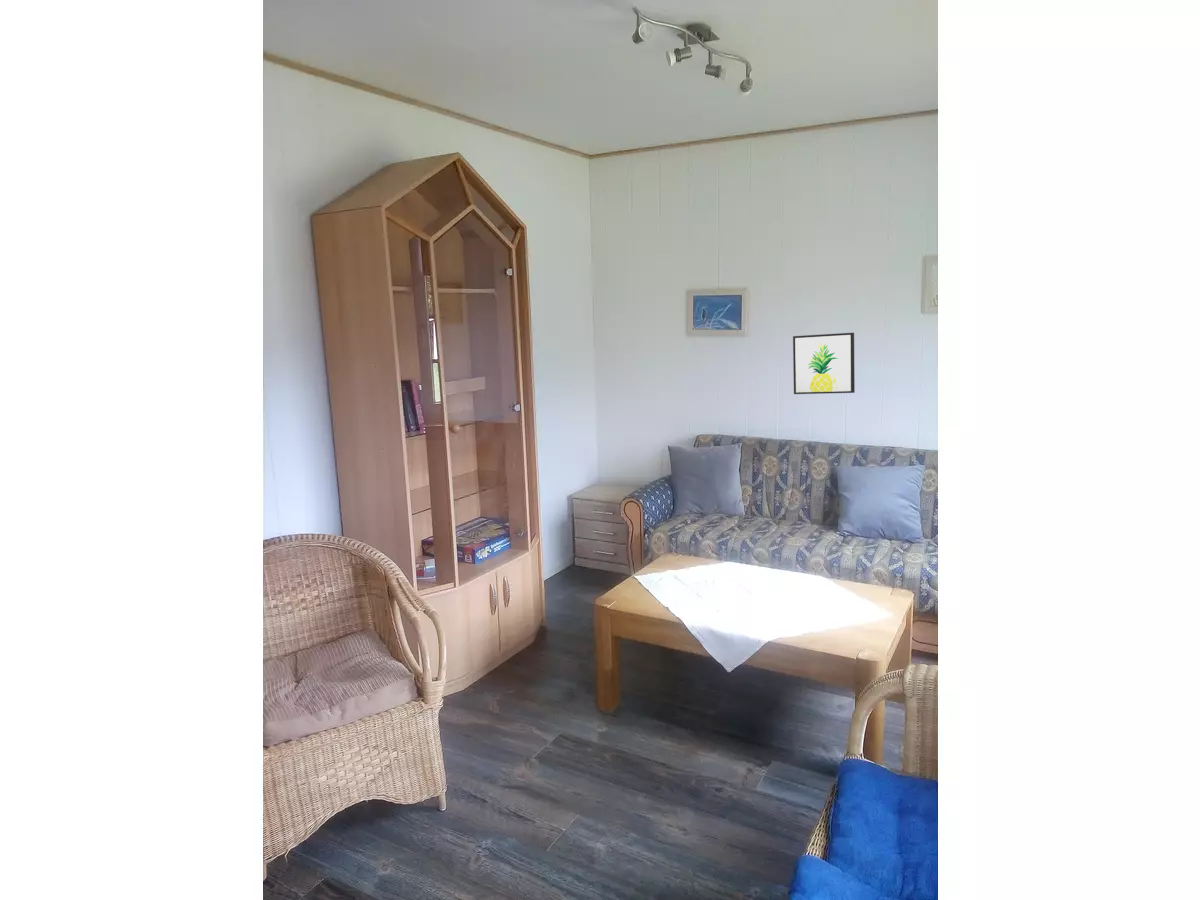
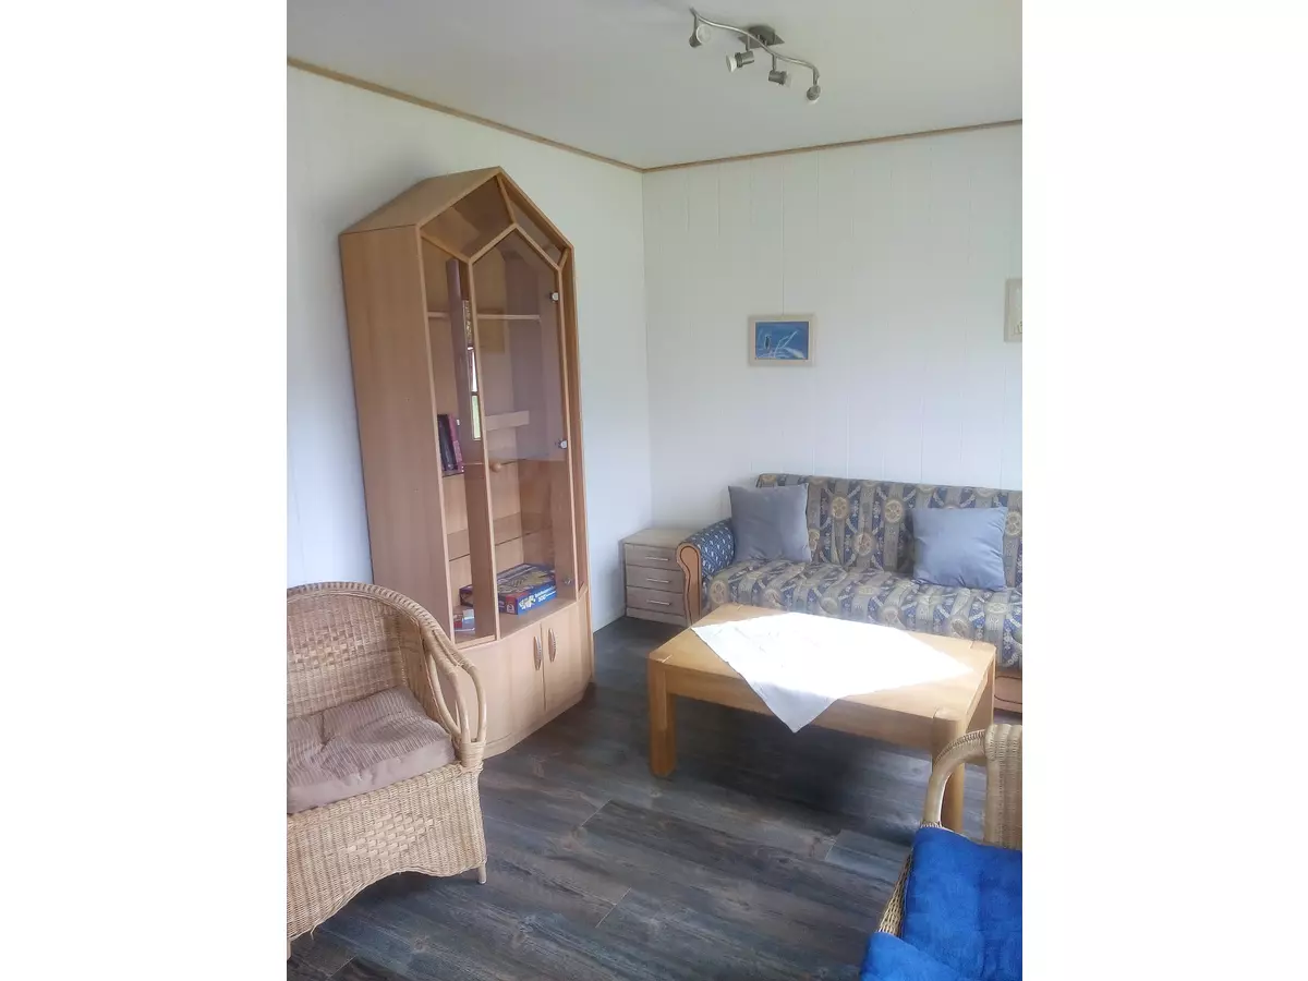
- wall art [792,332,856,395]
